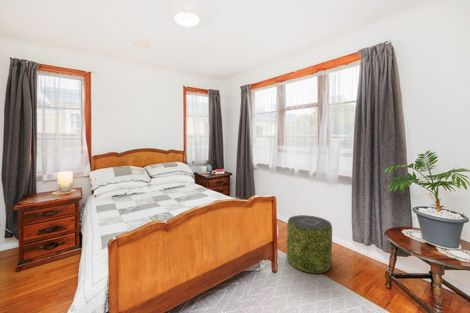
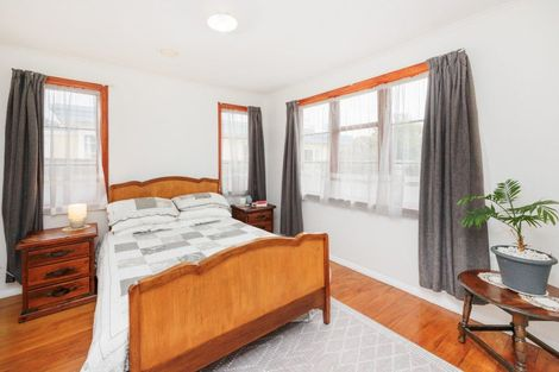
- pouf [286,214,333,274]
